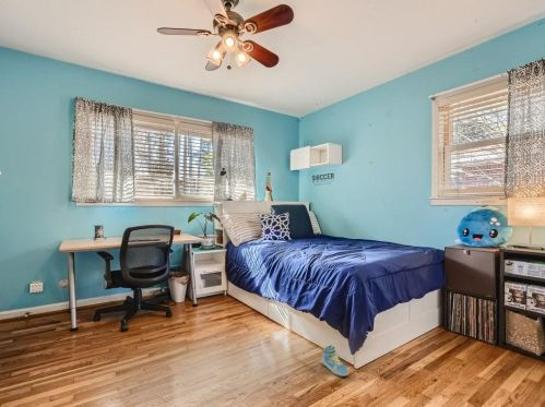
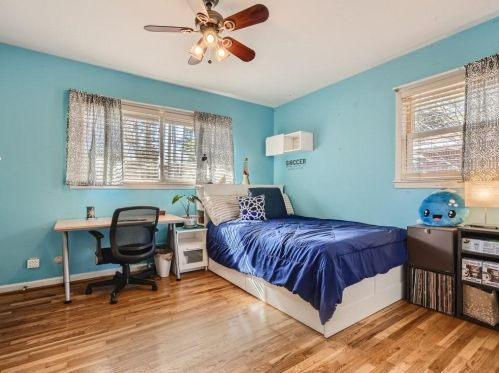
- sneaker [321,344,349,378]
